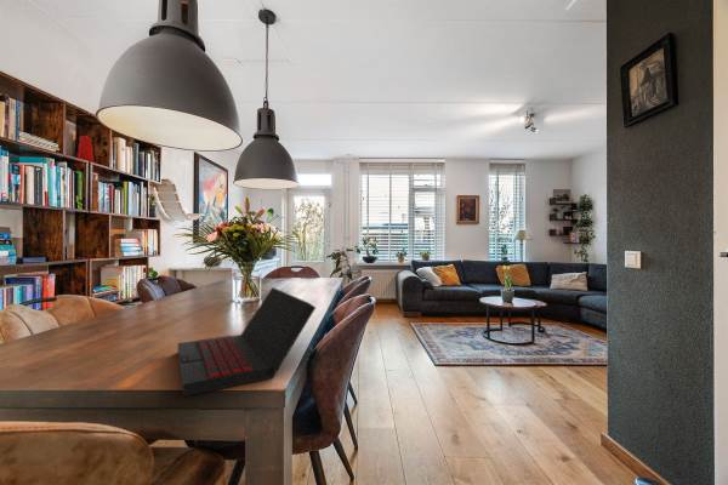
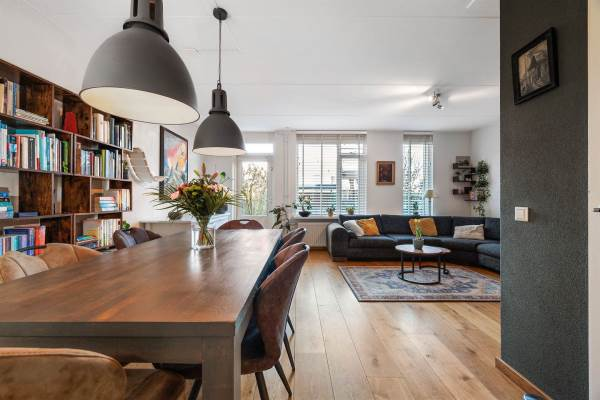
- laptop [177,286,317,398]
